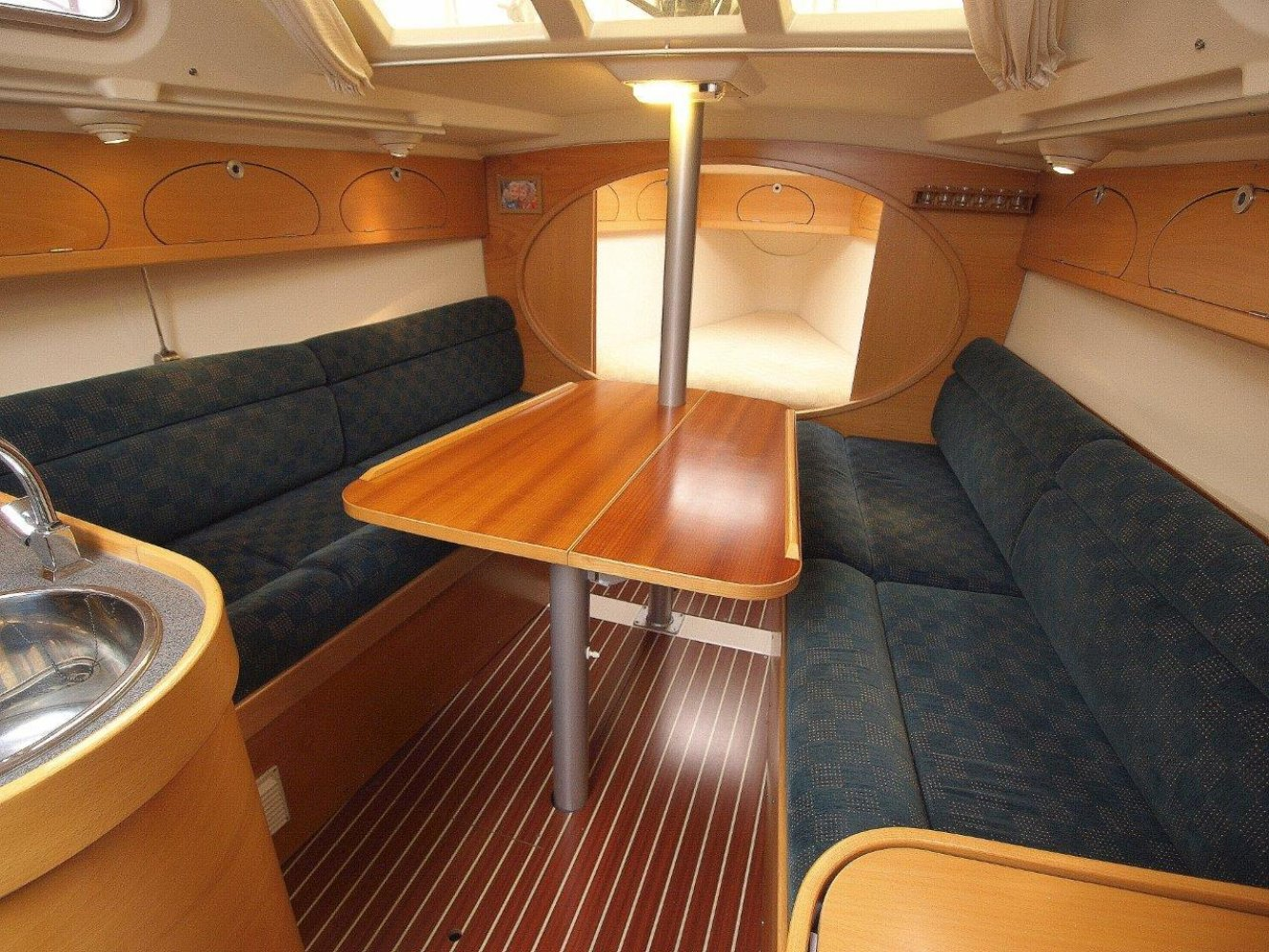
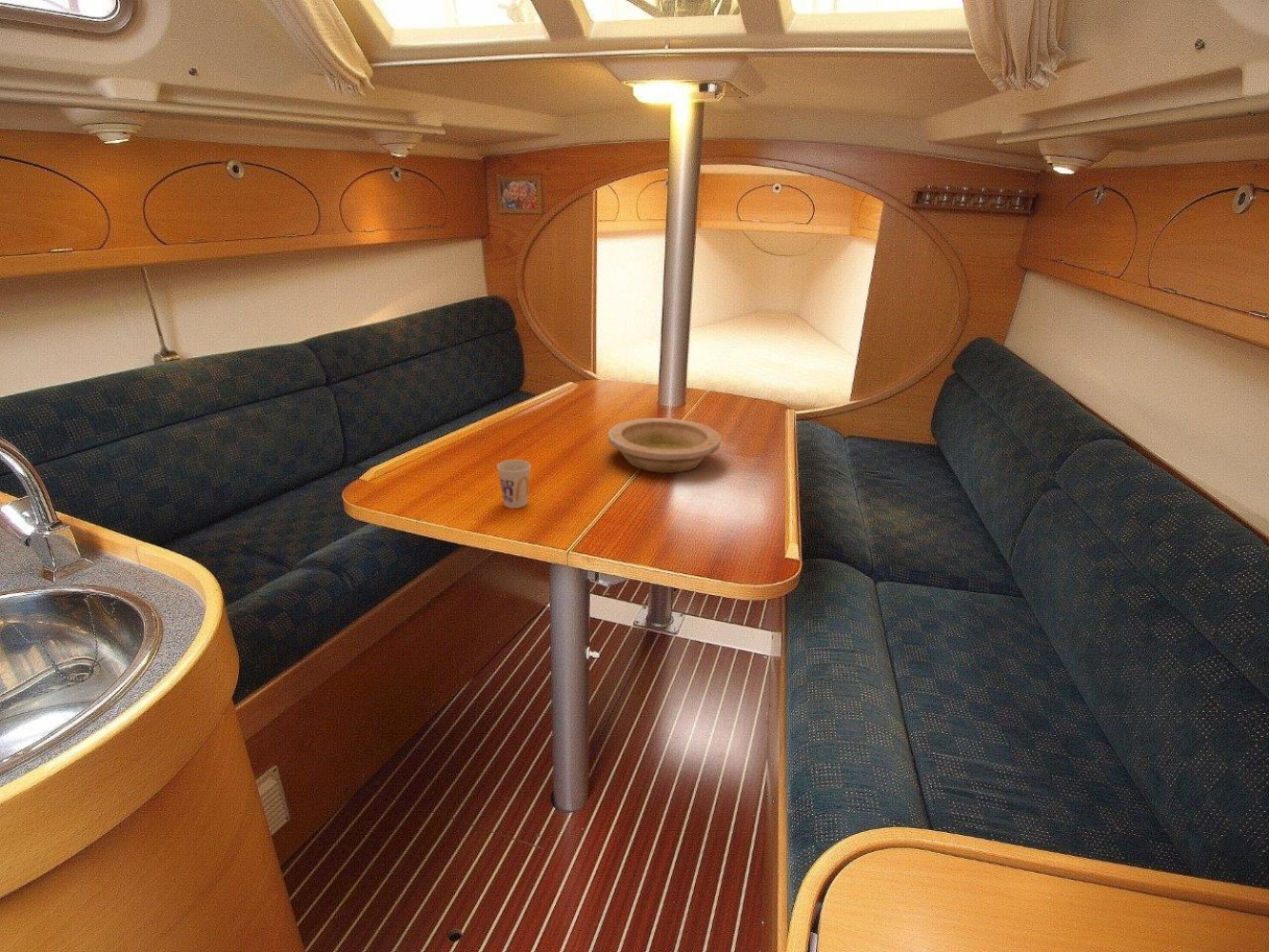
+ bowl [607,417,722,474]
+ cup [496,459,532,509]
